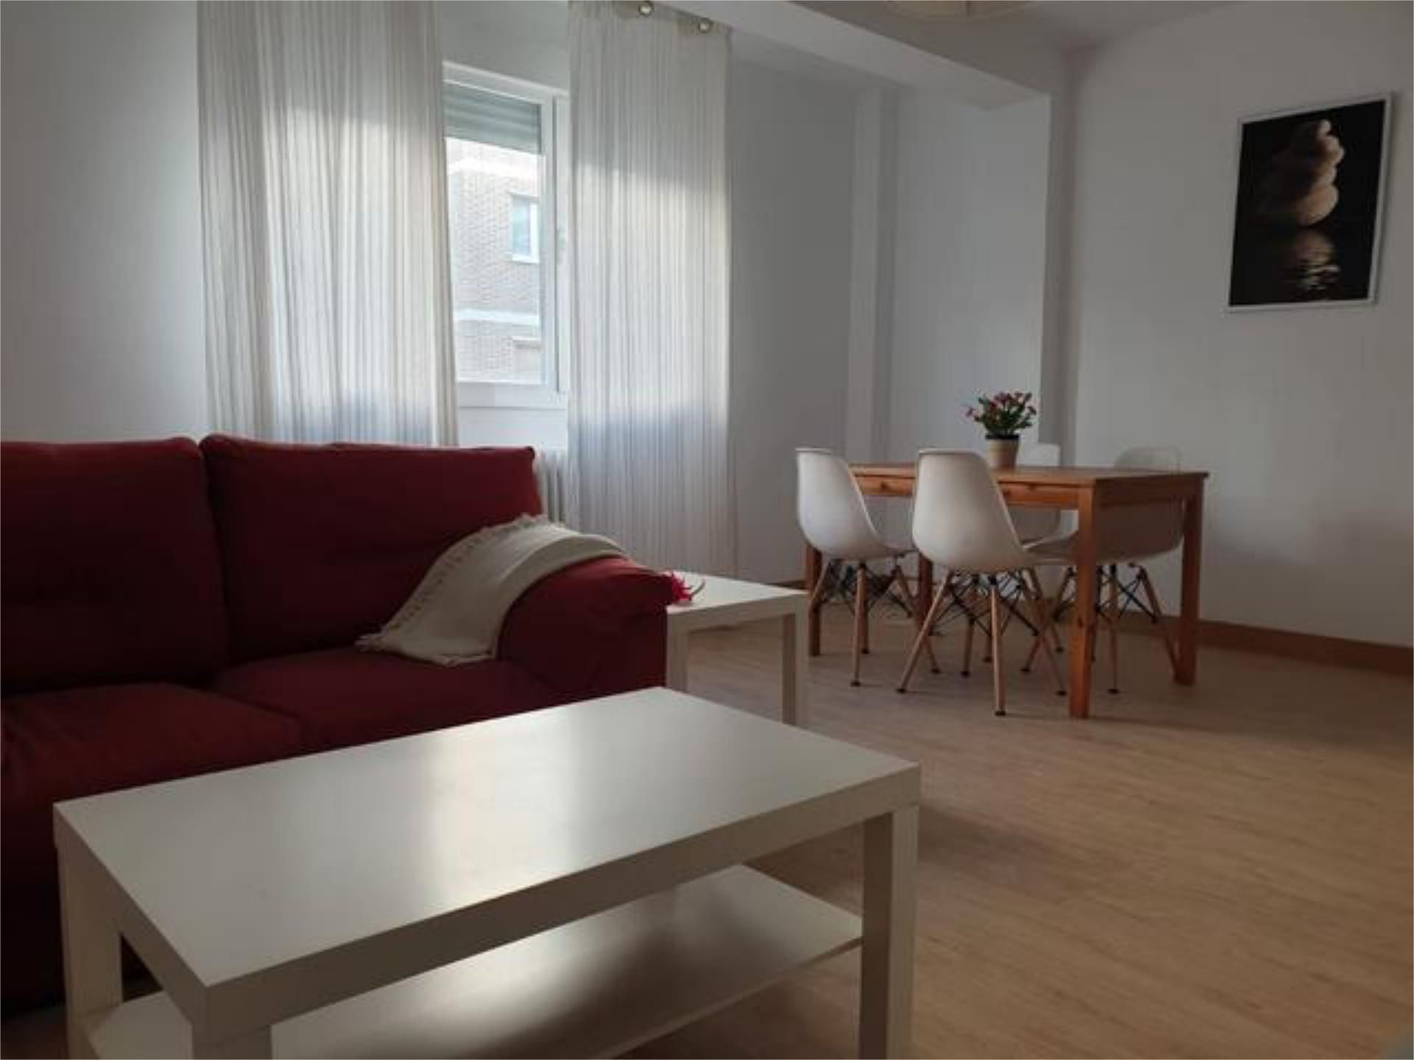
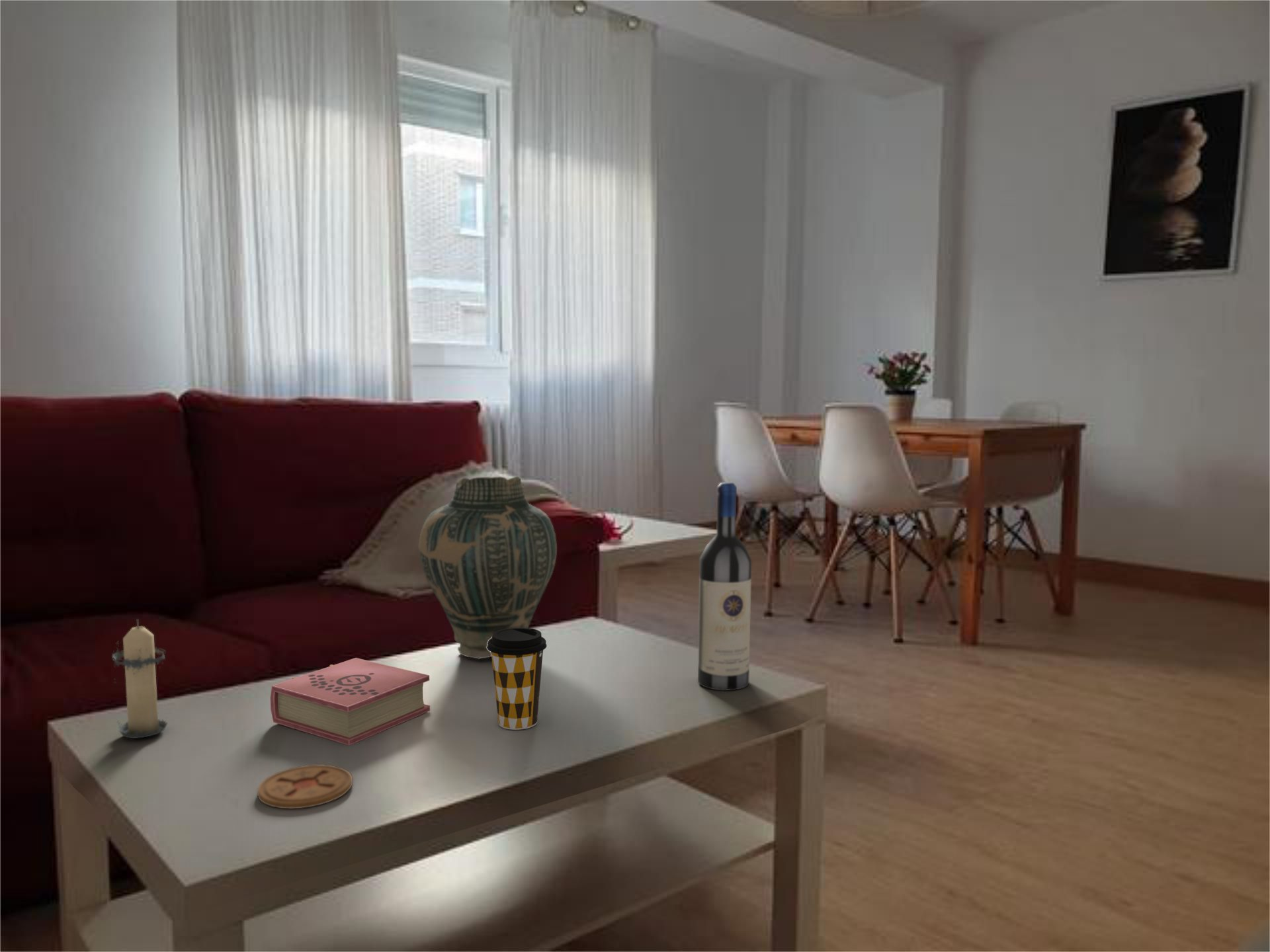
+ candle [111,618,172,739]
+ wine bottle [697,482,752,691]
+ book [270,657,431,746]
+ coffee cup [487,627,548,731]
+ vase [417,476,558,660]
+ coaster [257,764,353,809]
